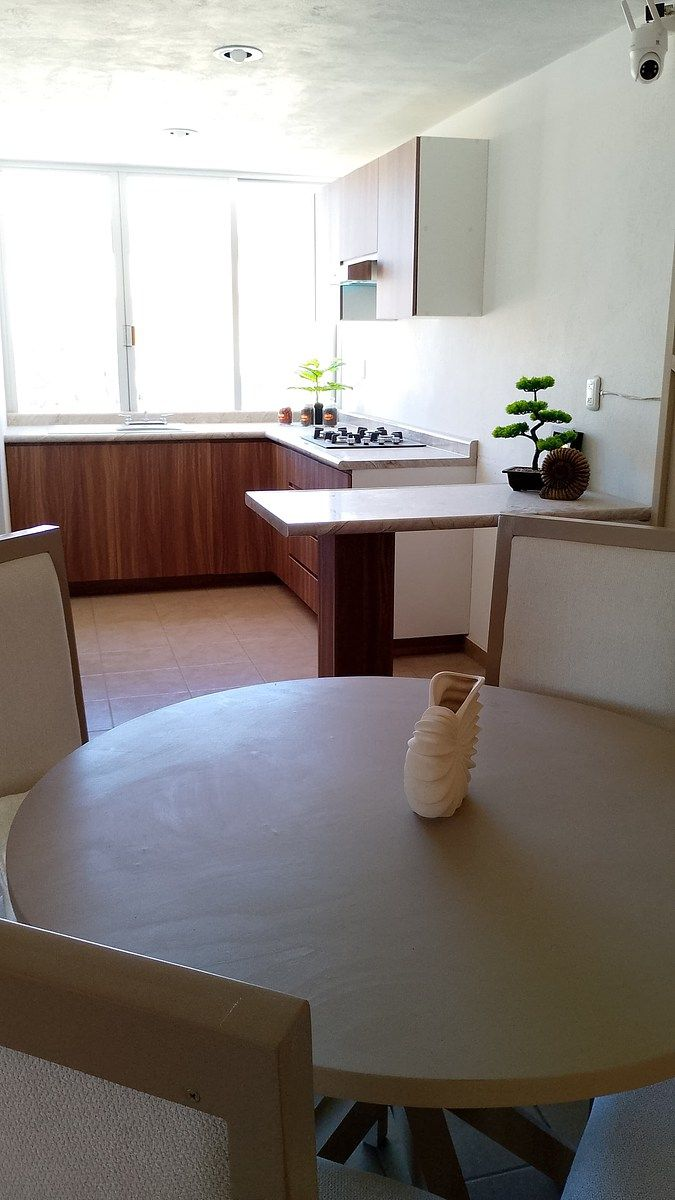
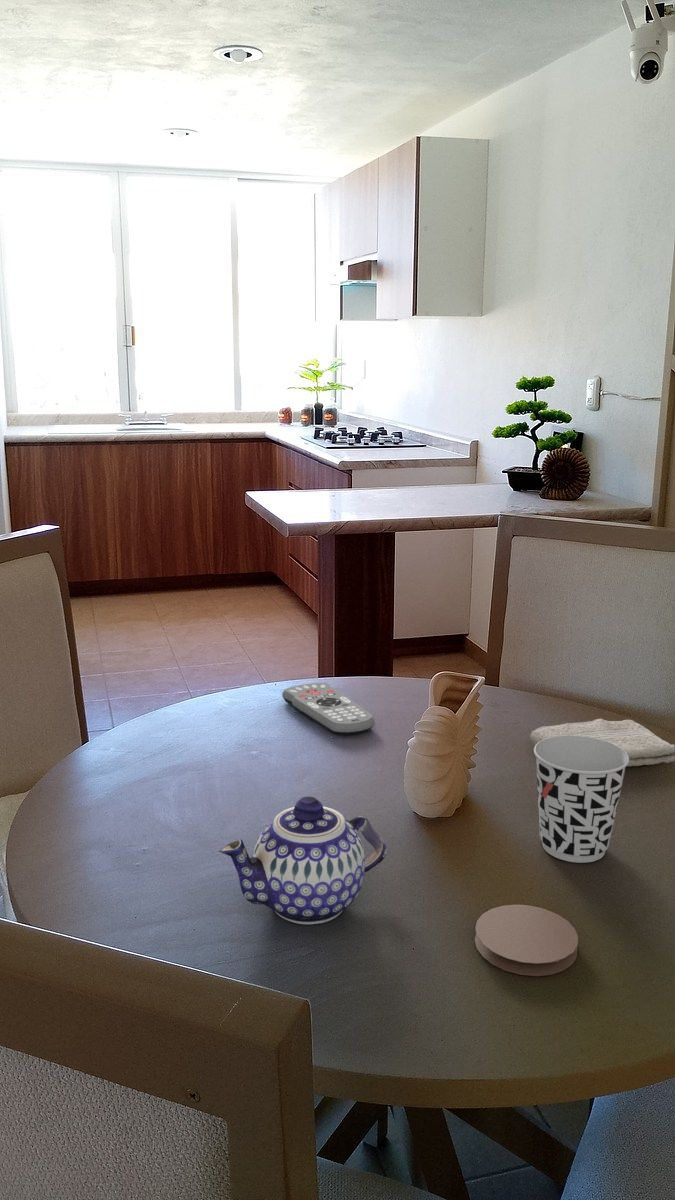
+ coaster [474,904,579,977]
+ remote control [281,682,376,736]
+ teapot [218,796,388,925]
+ cup [533,736,629,864]
+ washcloth [529,718,675,767]
